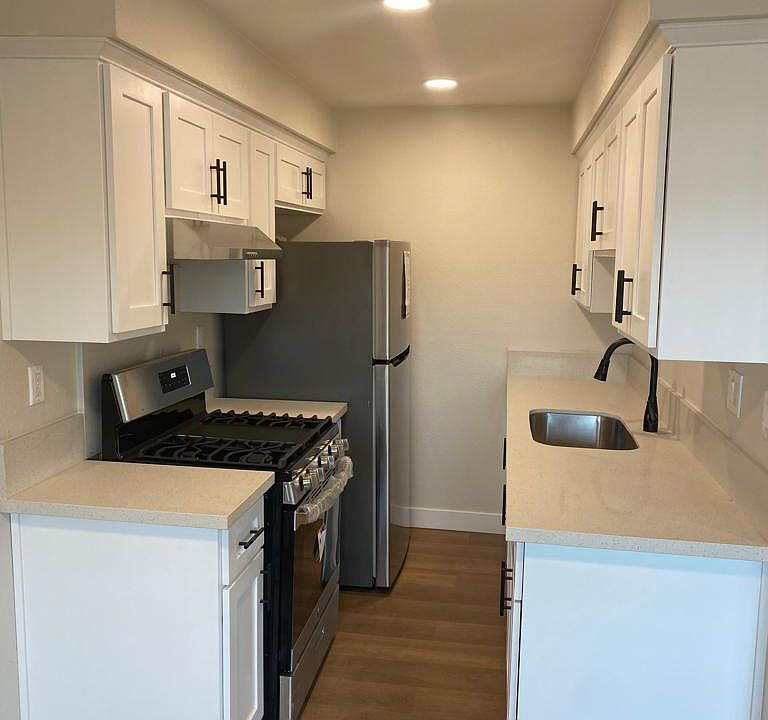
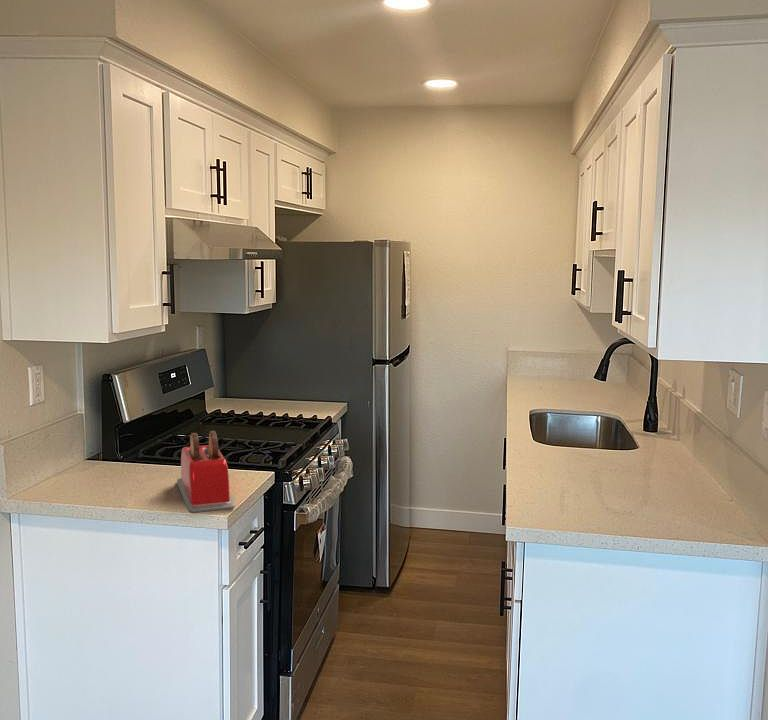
+ toaster [176,430,236,514]
